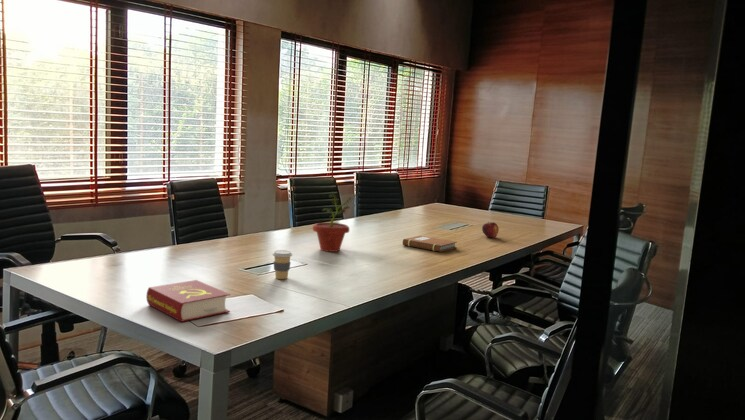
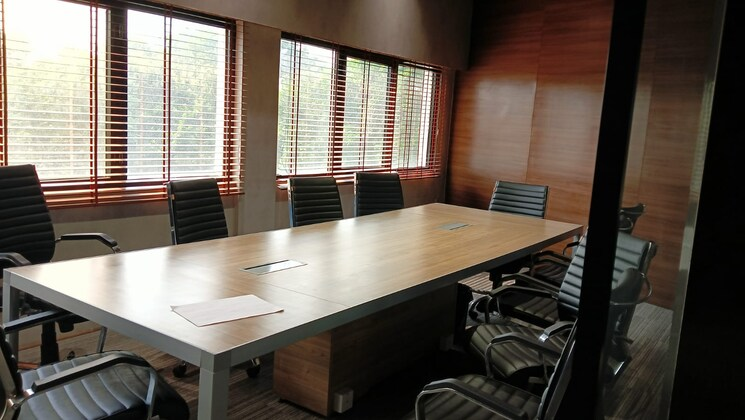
- fruit [481,221,500,239]
- book [145,279,231,323]
- potted plant [312,191,352,253]
- coffee cup [271,249,293,280]
- notebook [402,235,458,253]
